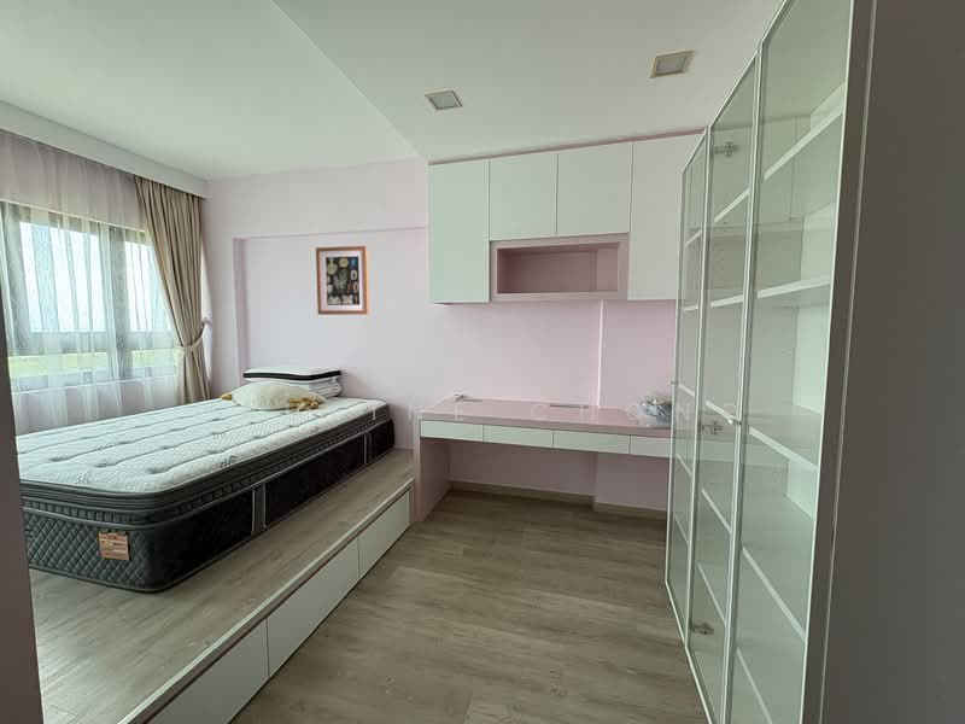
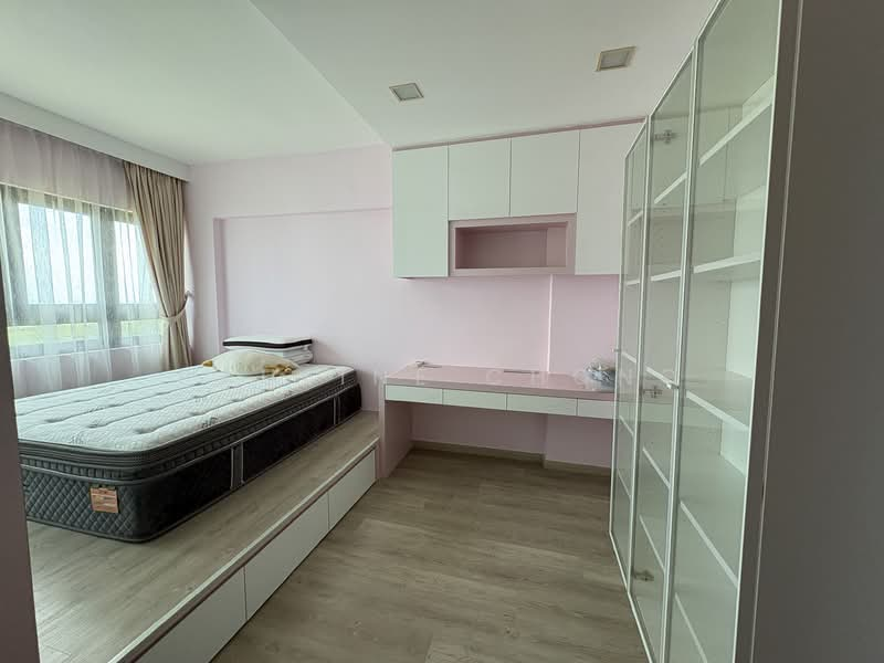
- wall art [315,245,370,316]
